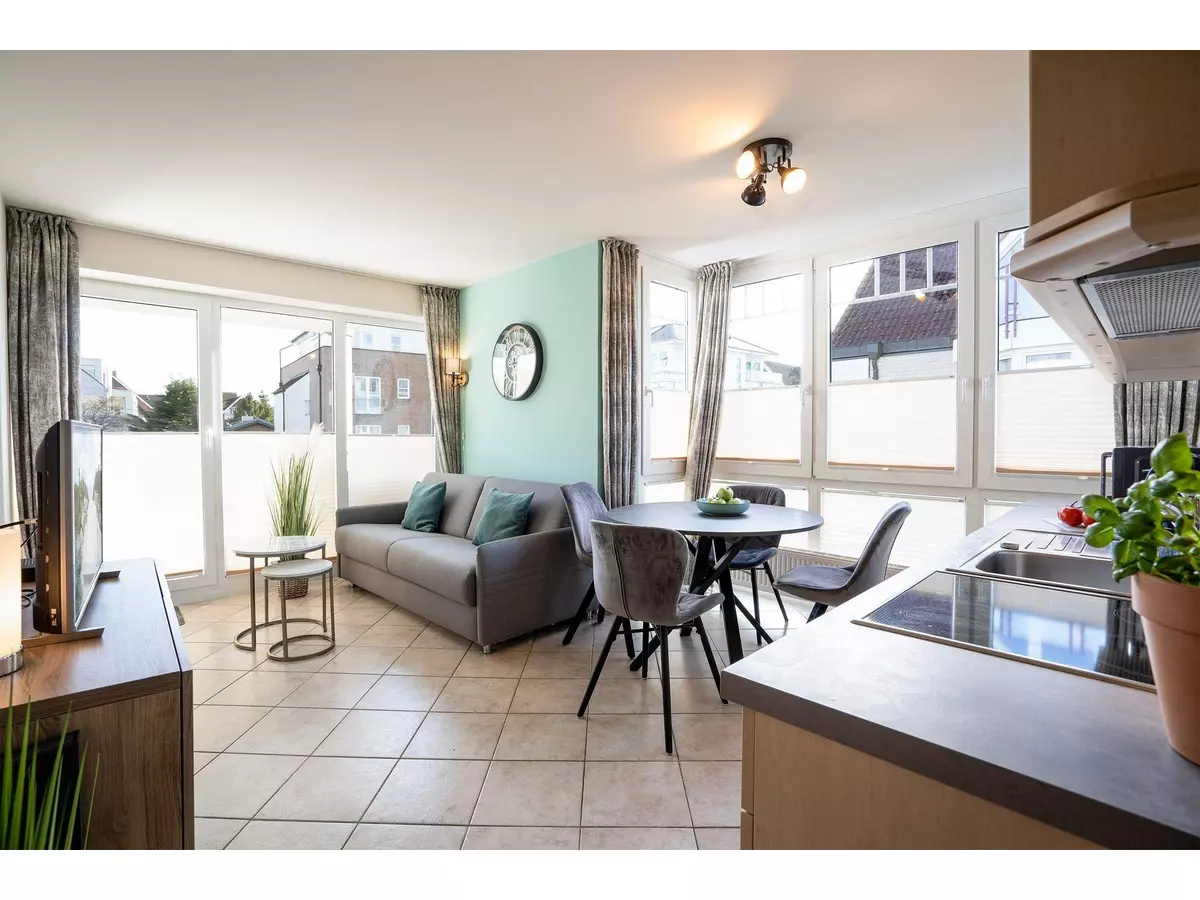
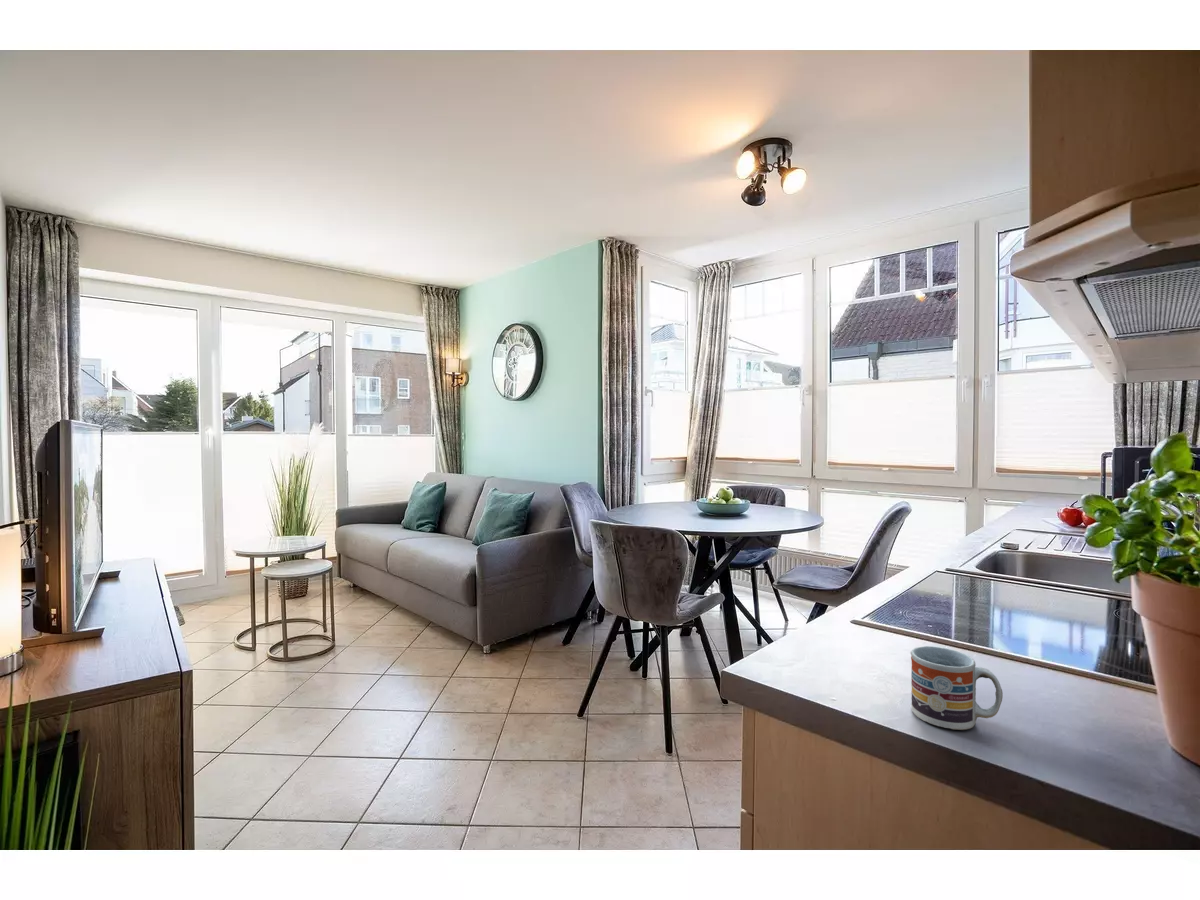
+ cup [910,645,1004,731]
